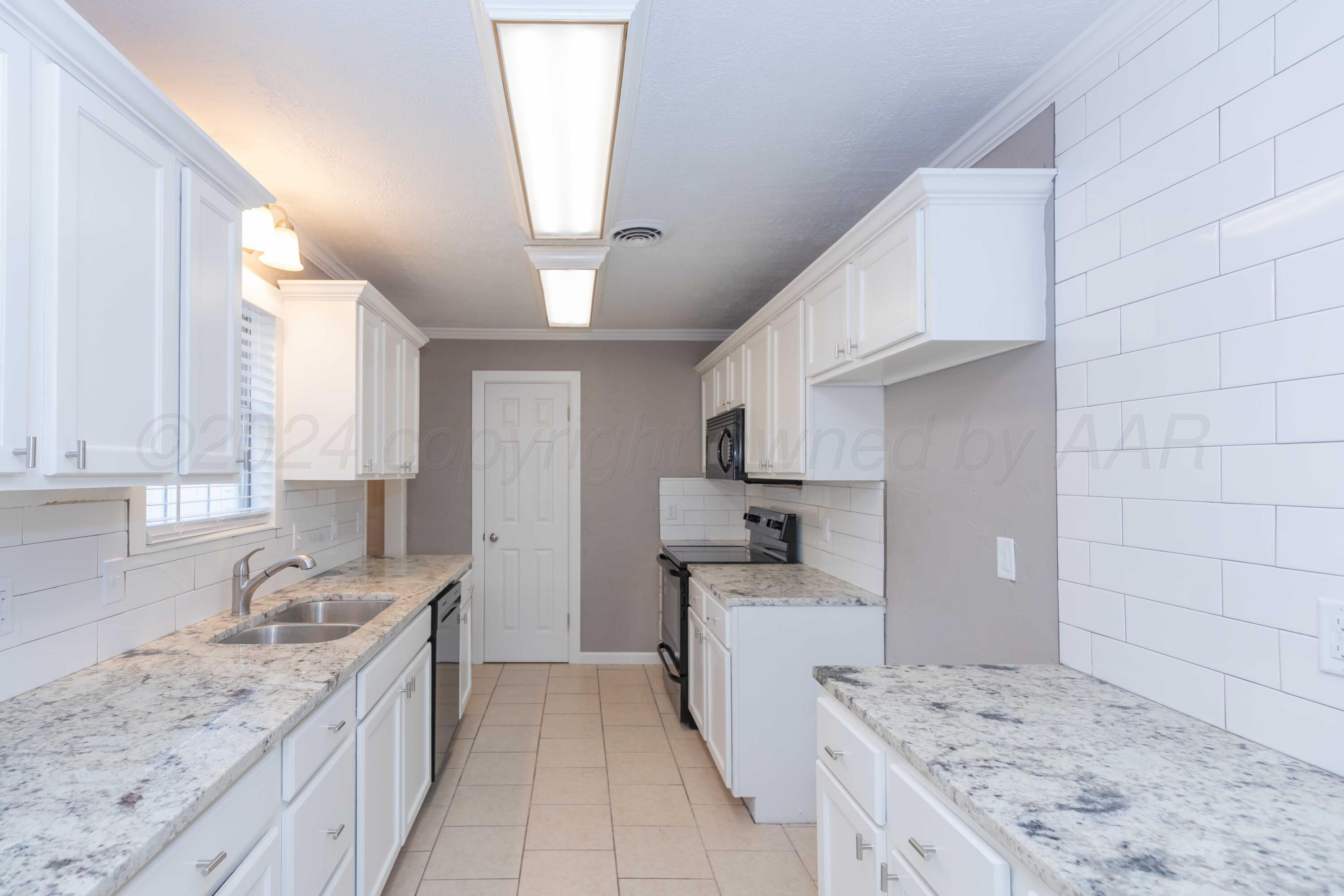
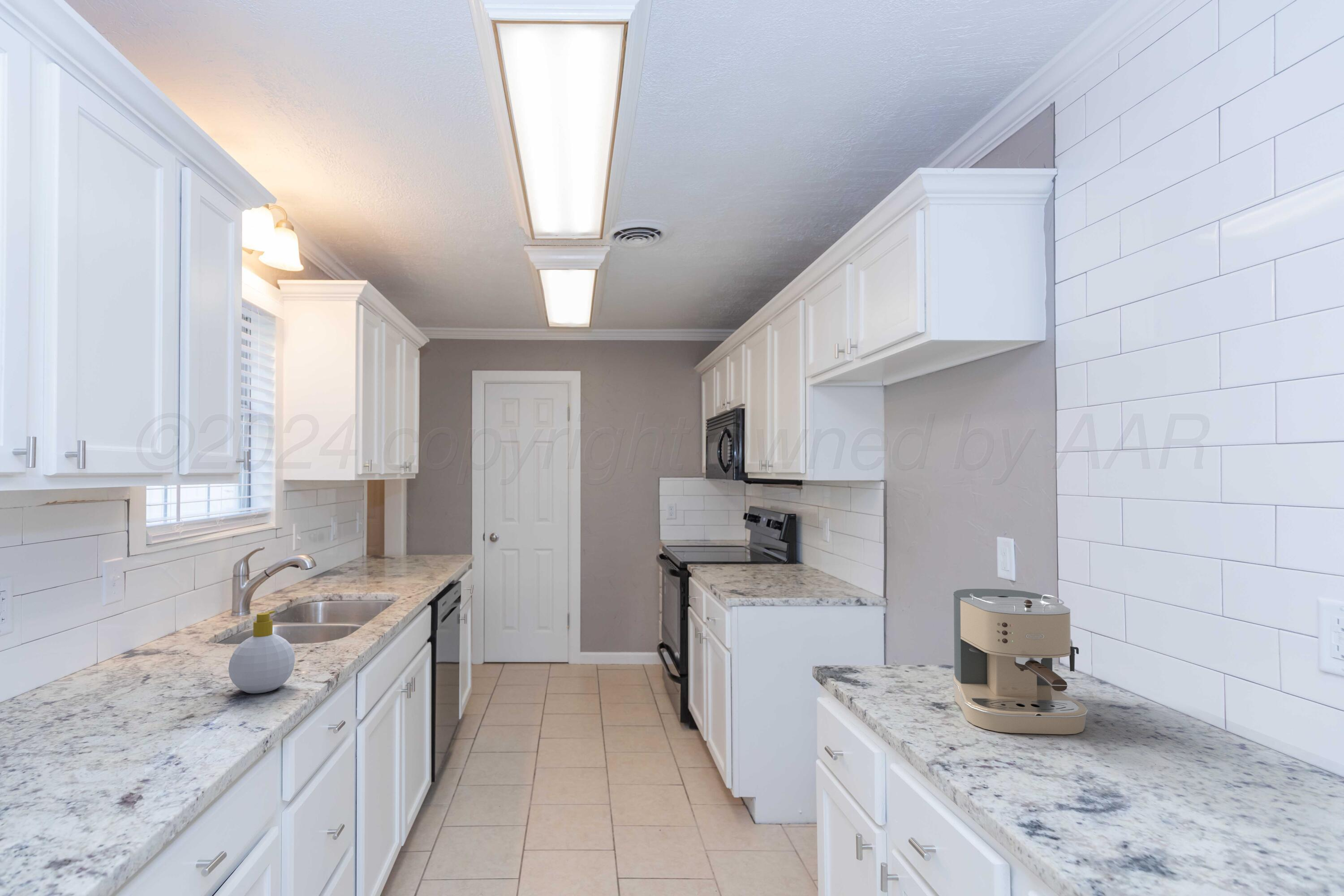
+ coffee maker [952,588,1088,735]
+ soap bottle [228,610,296,694]
